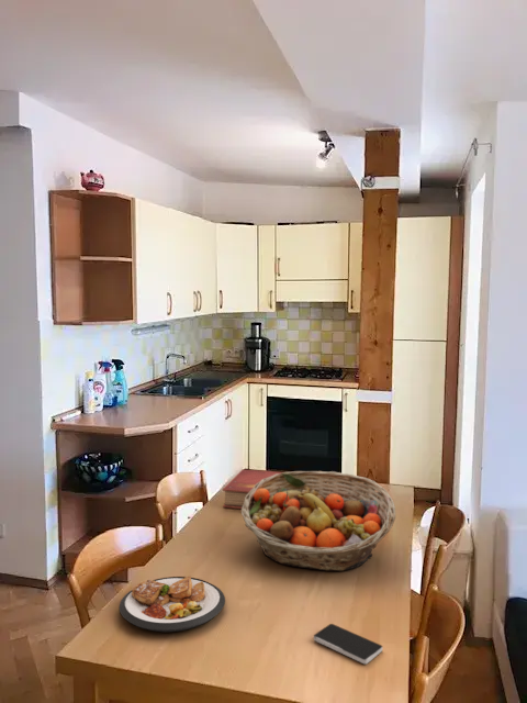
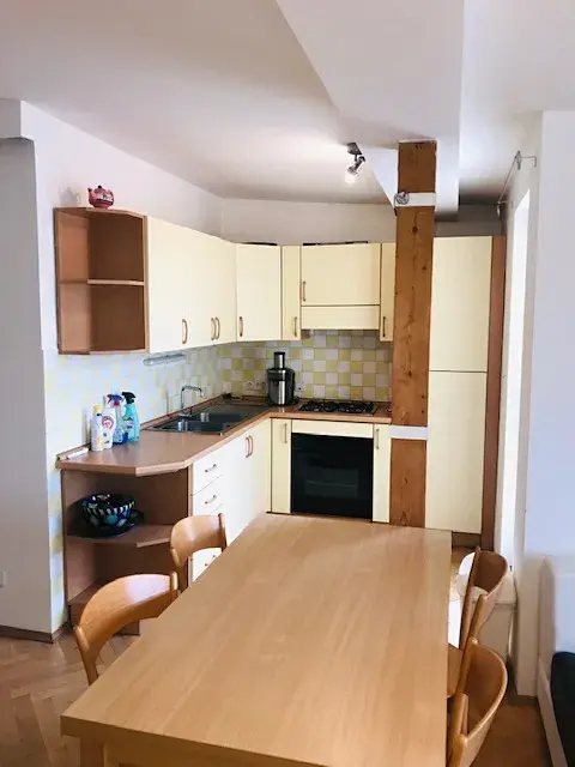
- fruit basket [240,470,396,572]
- book [222,468,283,510]
- plate [119,576,226,633]
- smartphone [313,623,383,666]
